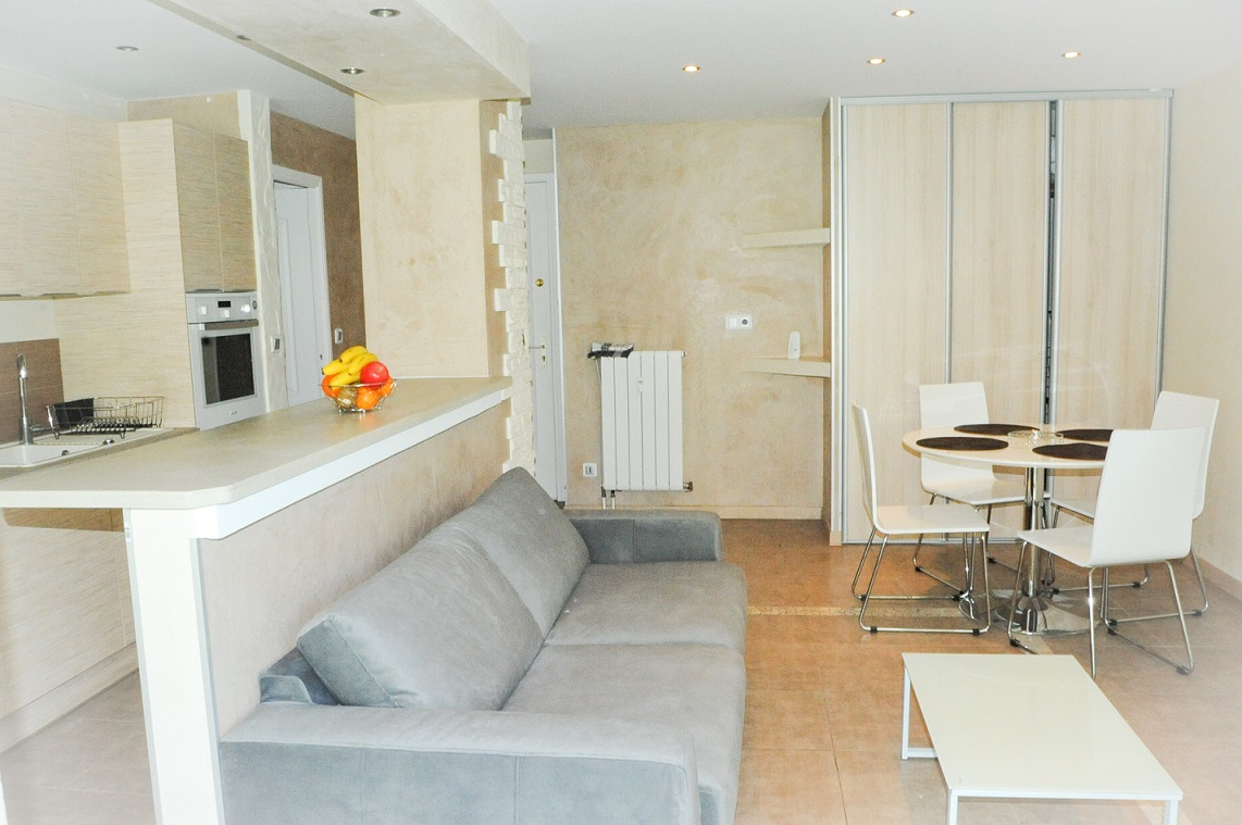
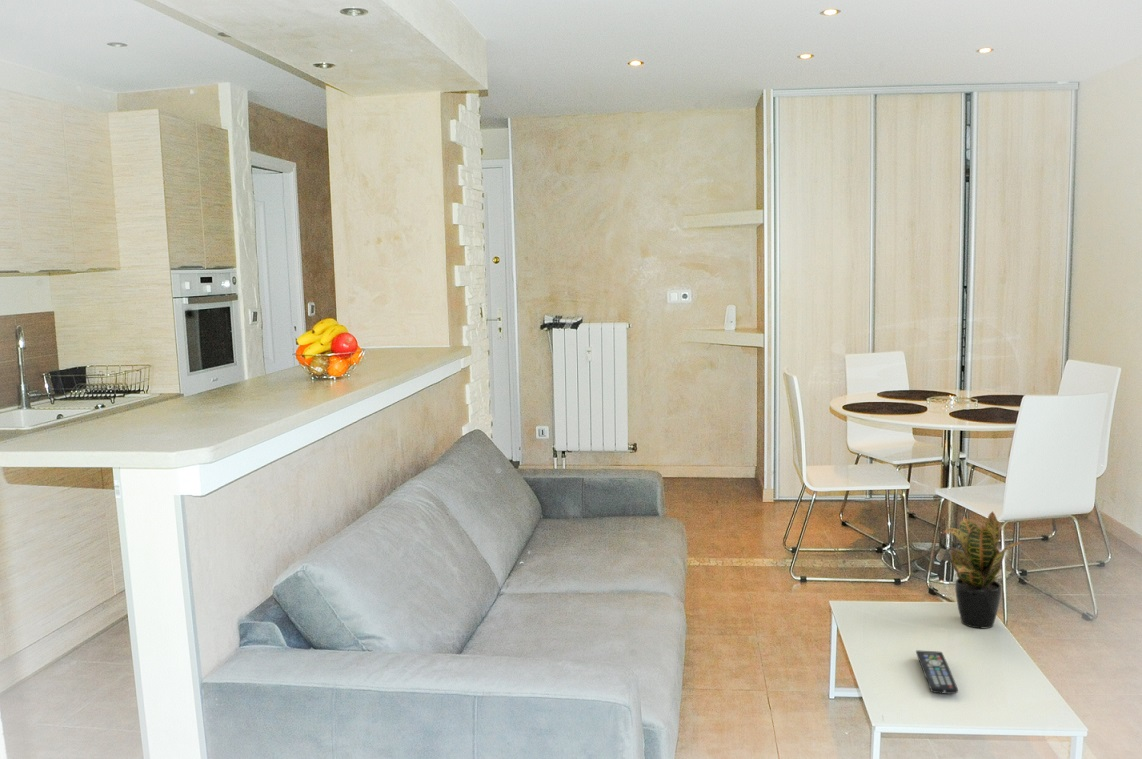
+ potted plant [941,510,1024,629]
+ remote control [915,649,959,695]
